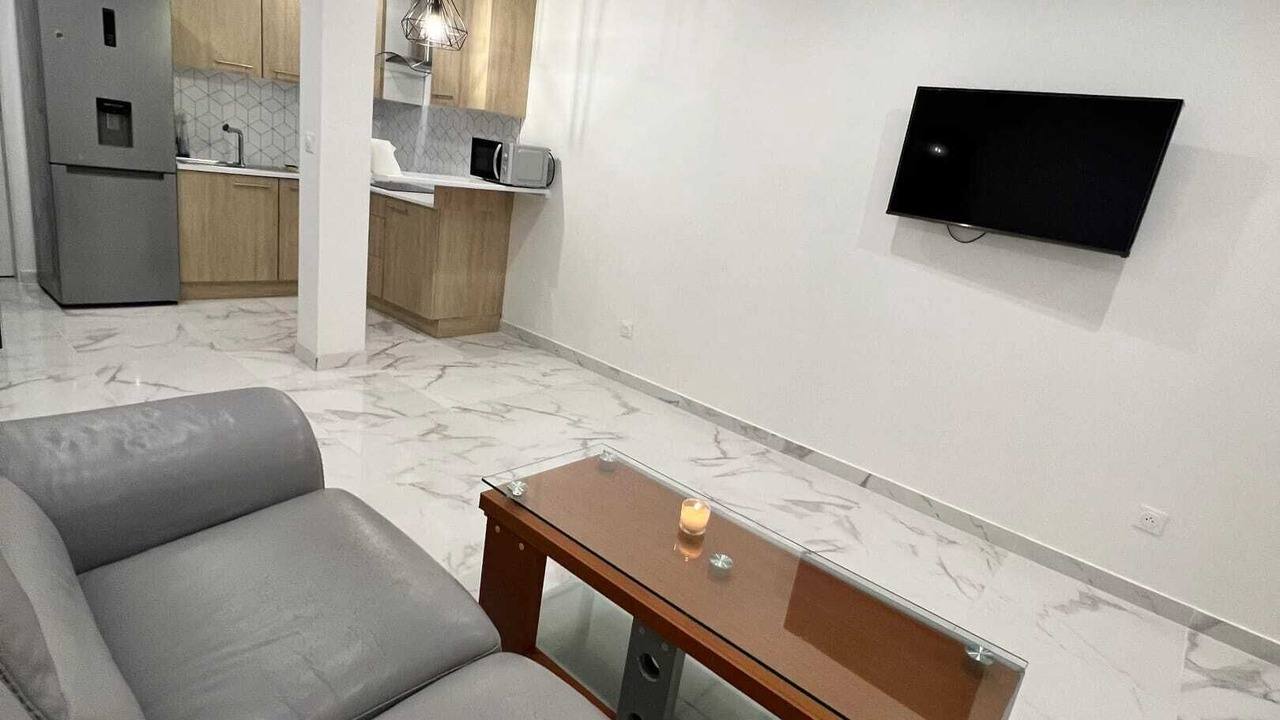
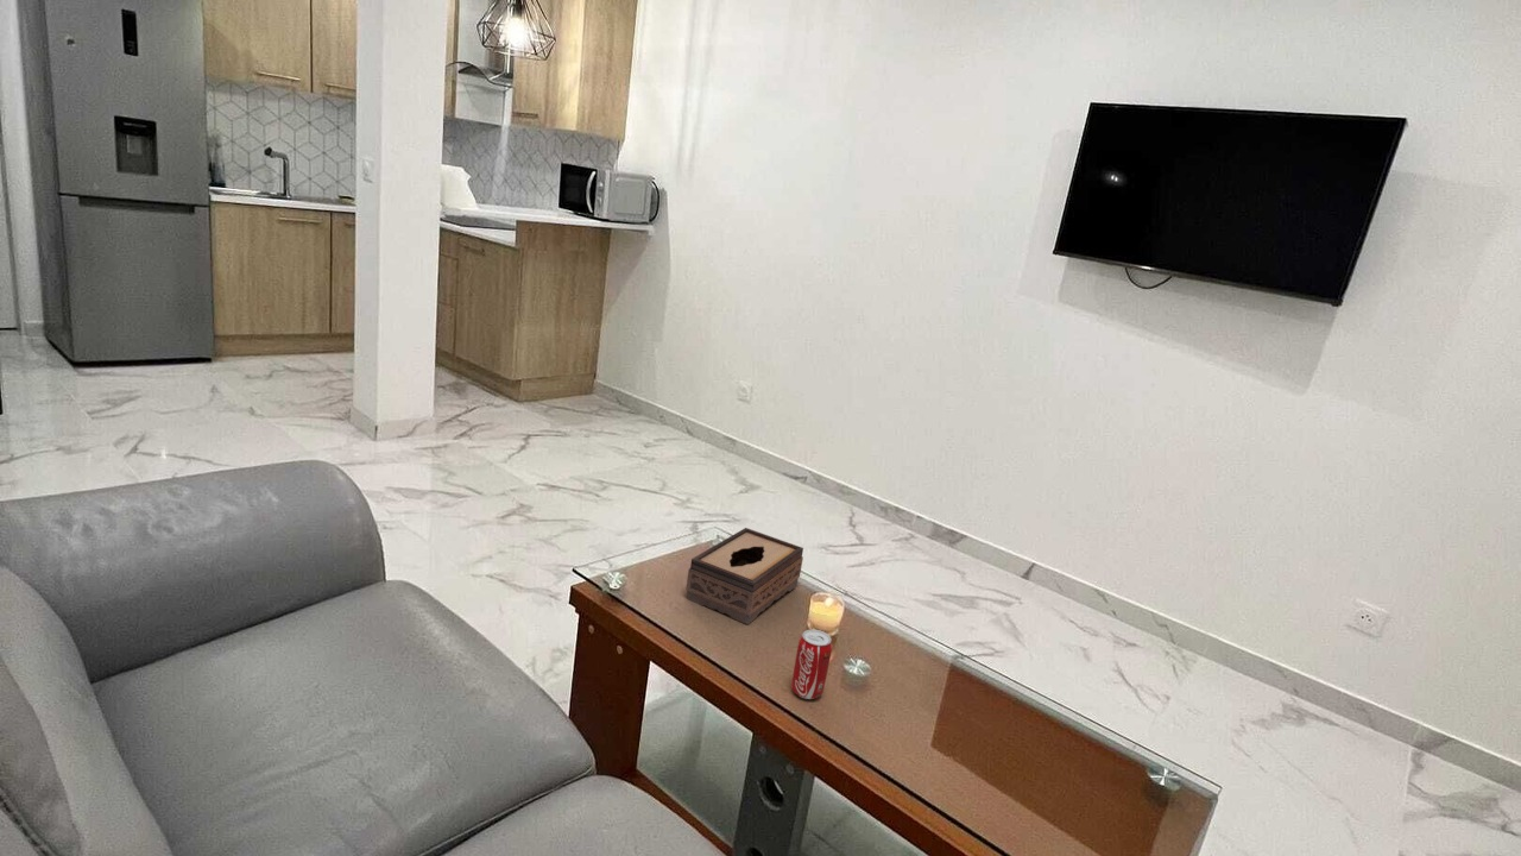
+ beverage can [790,629,833,700]
+ tissue box [684,527,804,625]
